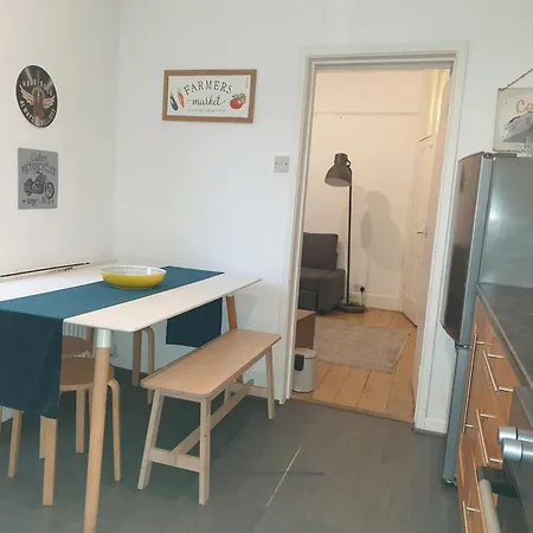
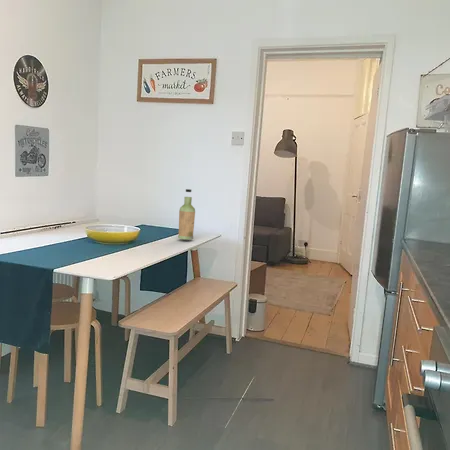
+ bottle [177,188,196,240]
